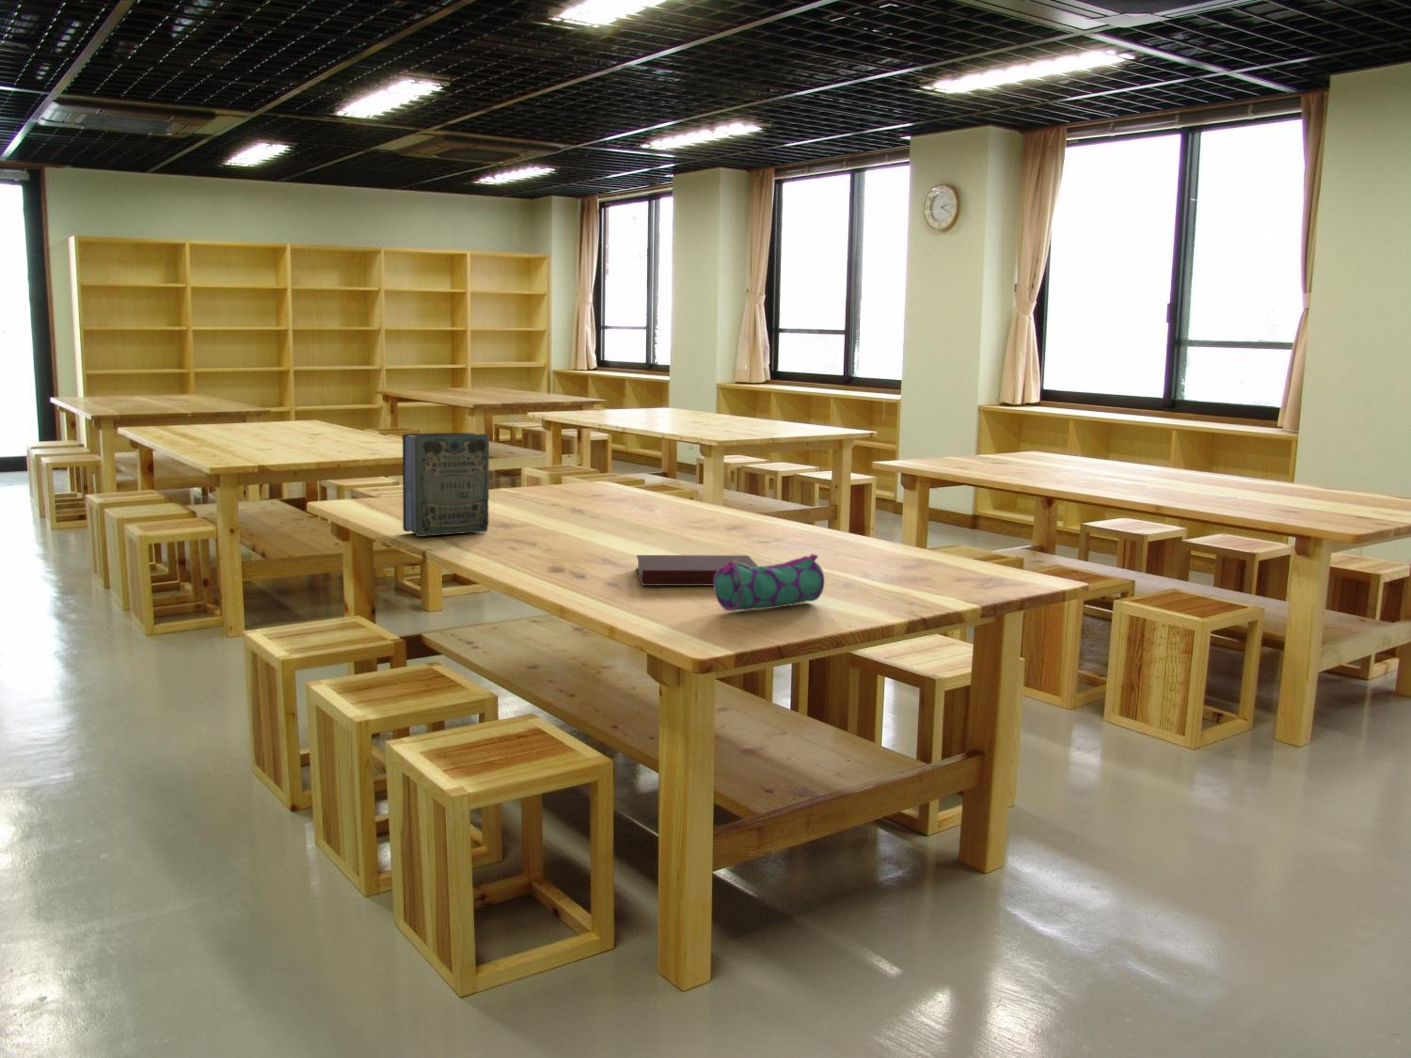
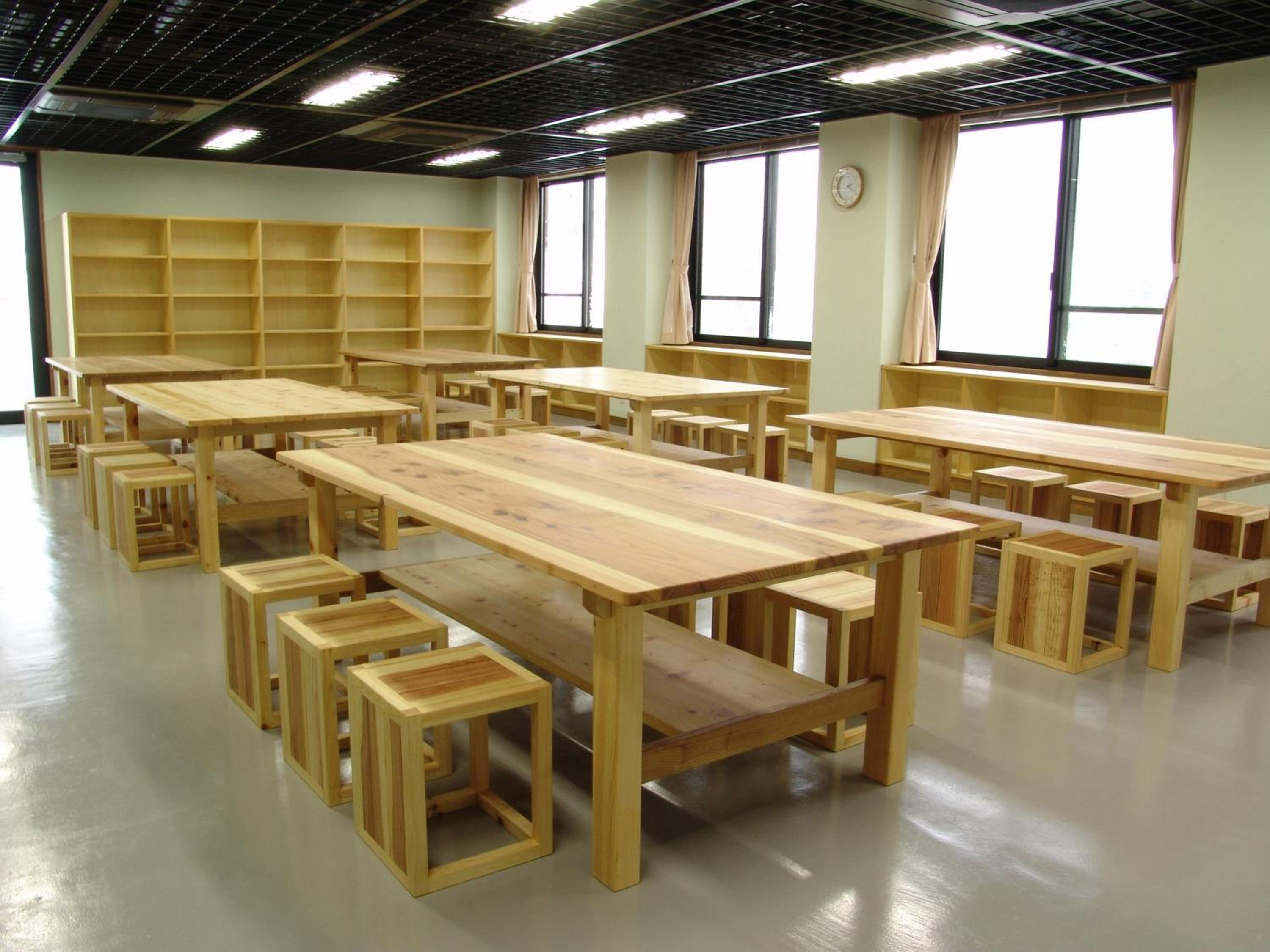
- book [402,432,491,537]
- pencil case [713,553,825,611]
- notebook [636,555,758,586]
